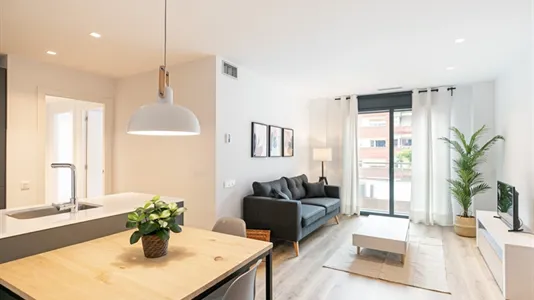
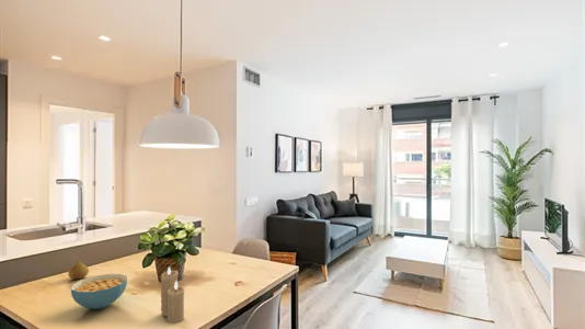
+ fruit [67,258,90,281]
+ candle [160,265,185,324]
+ cereal bowl [70,273,128,310]
